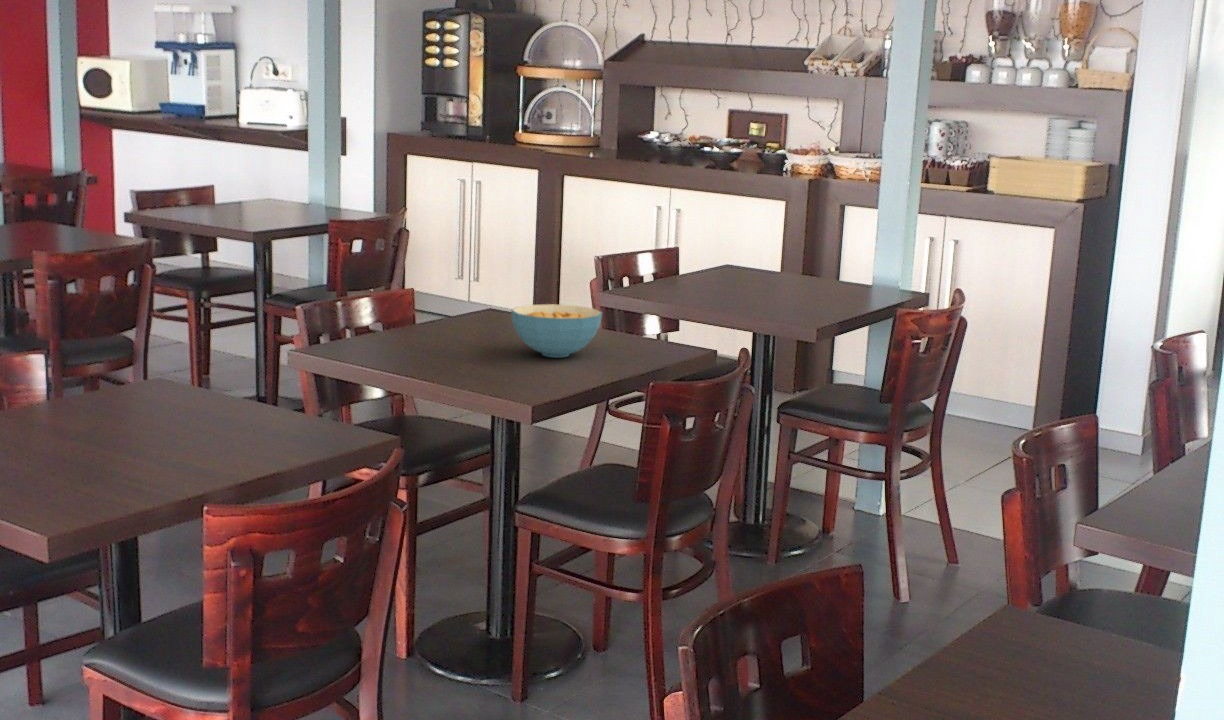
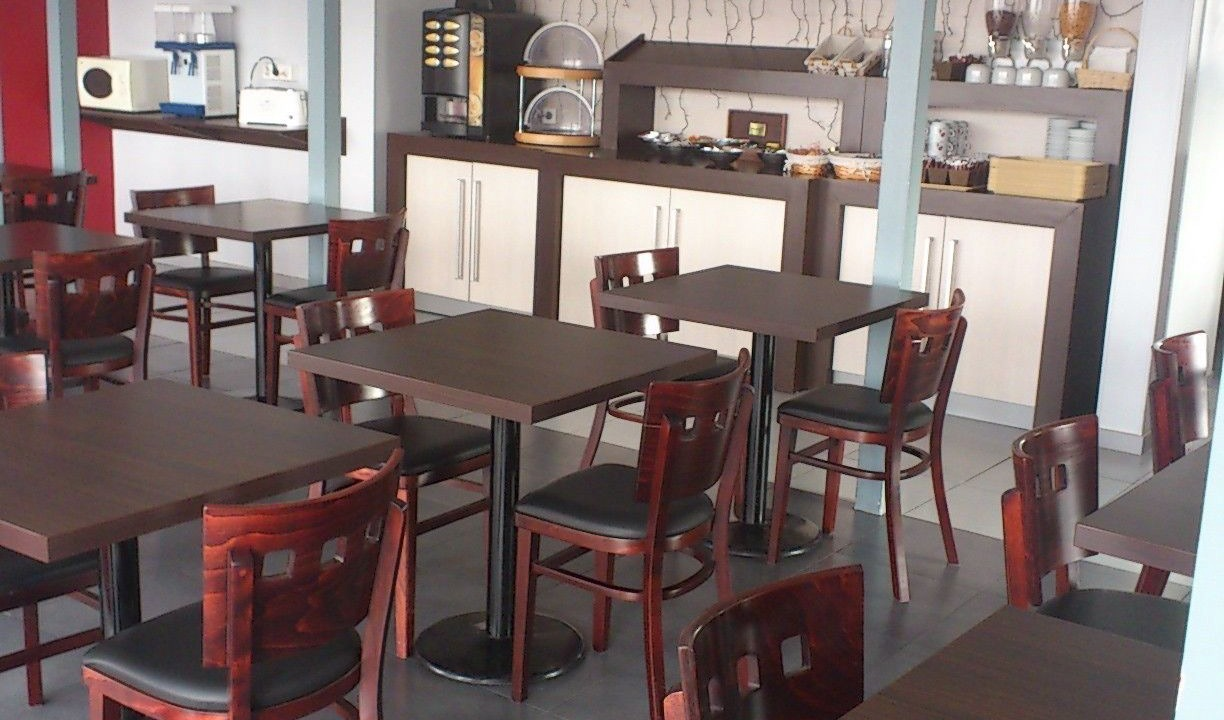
- cereal bowl [510,303,603,358]
